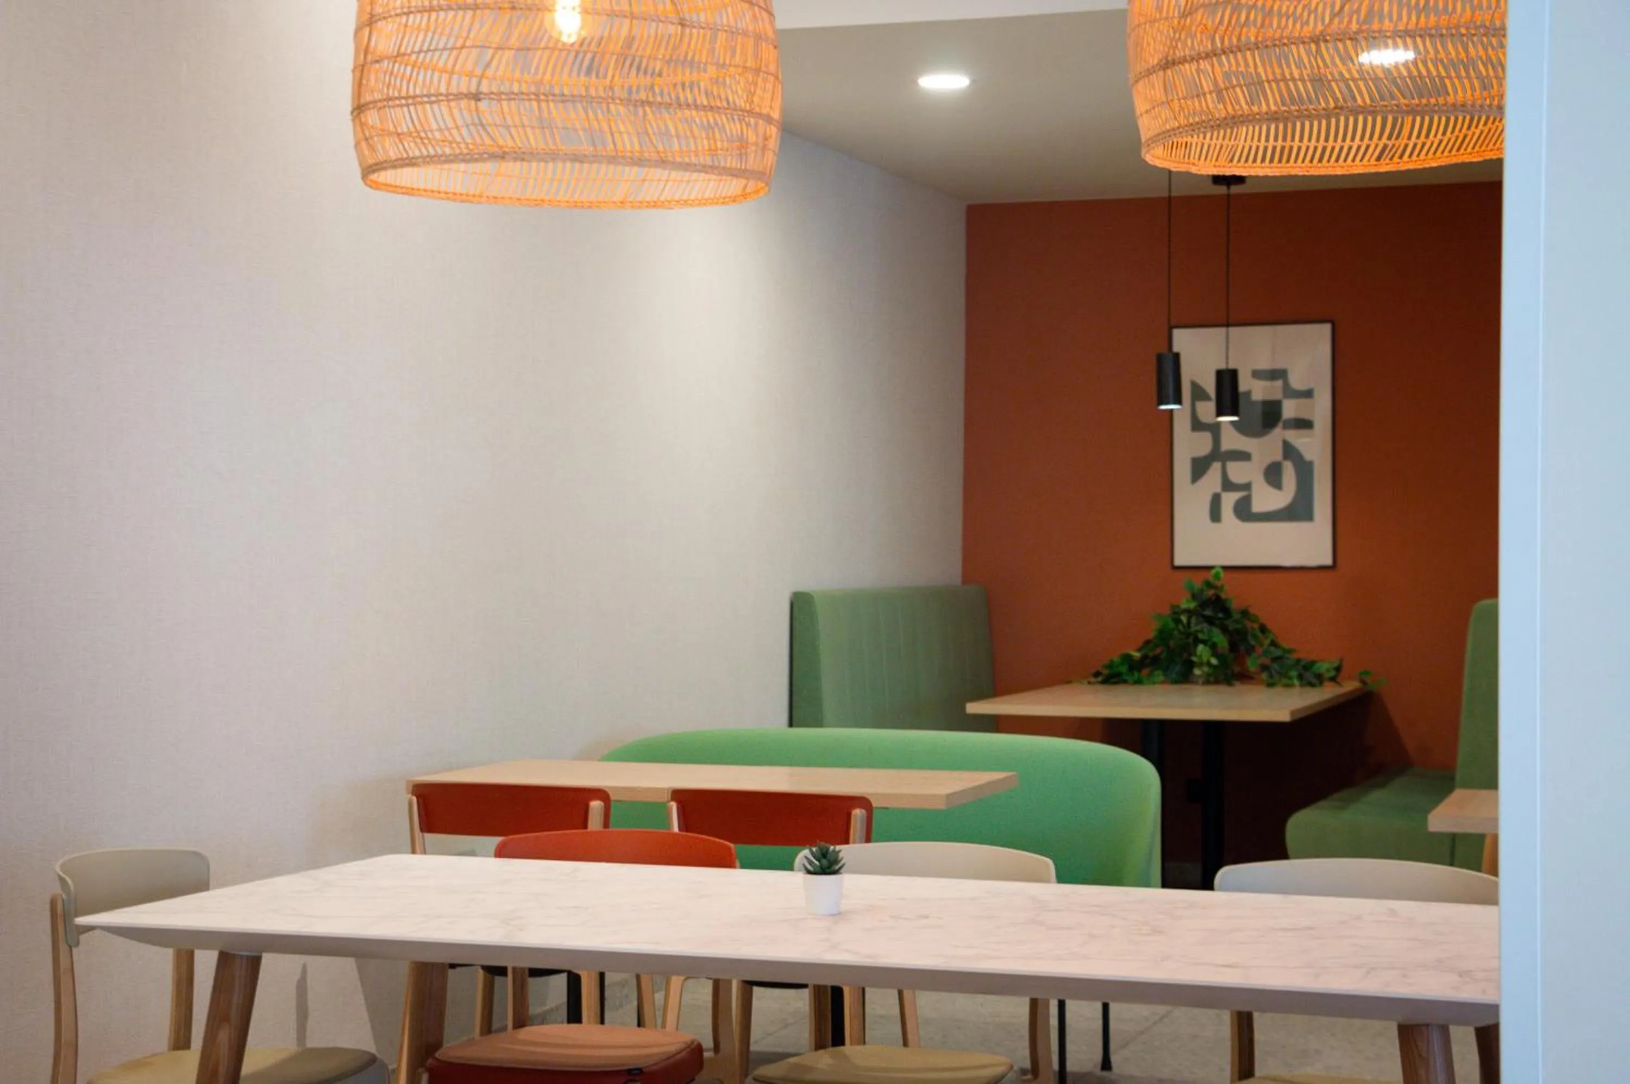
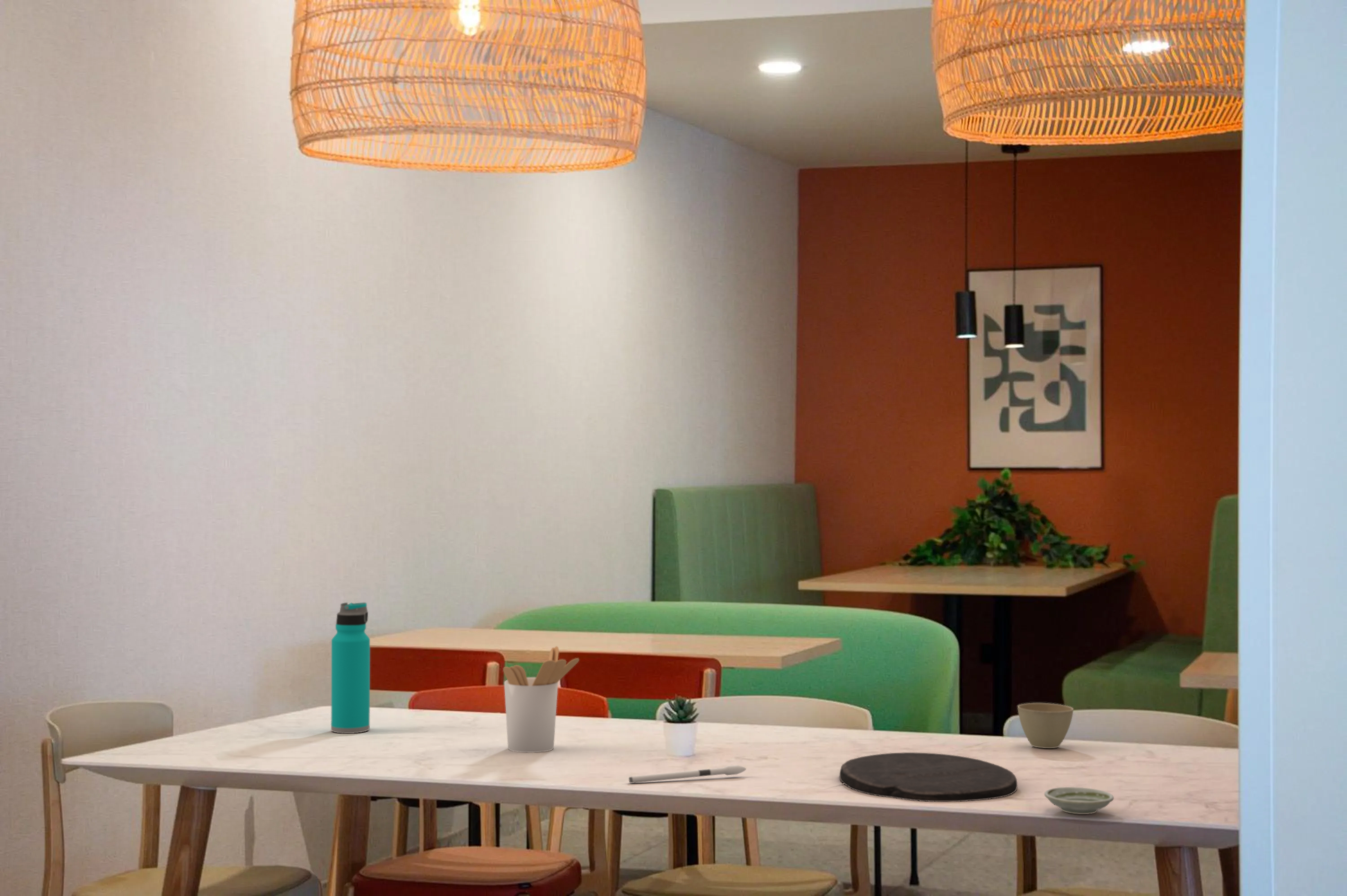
+ plate [839,752,1018,802]
+ saucer [1044,786,1114,815]
+ flower pot [1017,703,1074,749]
+ water bottle [330,602,370,734]
+ candle [628,764,747,784]
+ utensil holder [502,646,580,753]
